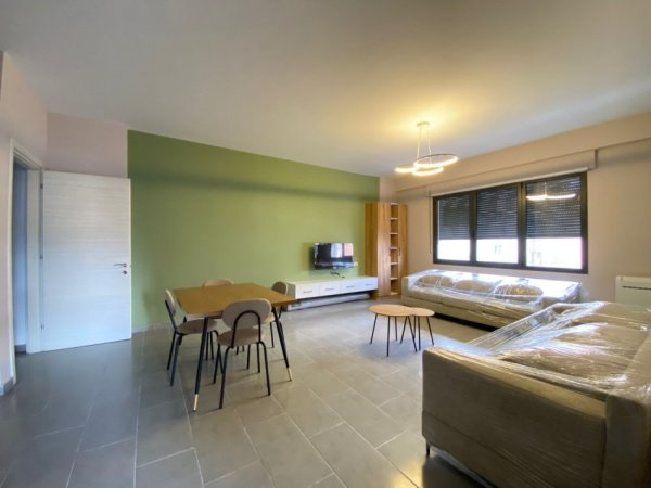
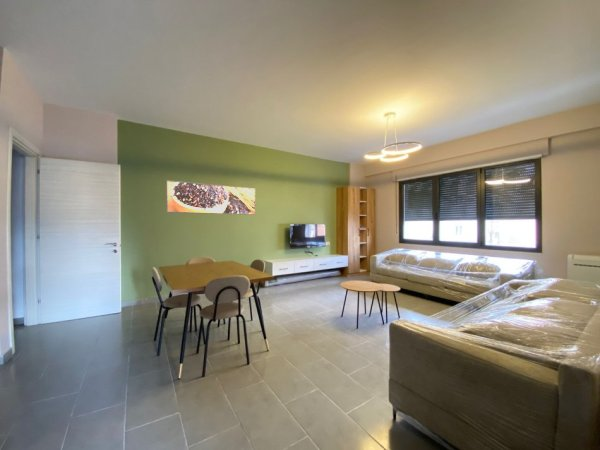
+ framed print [166,180,256,216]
